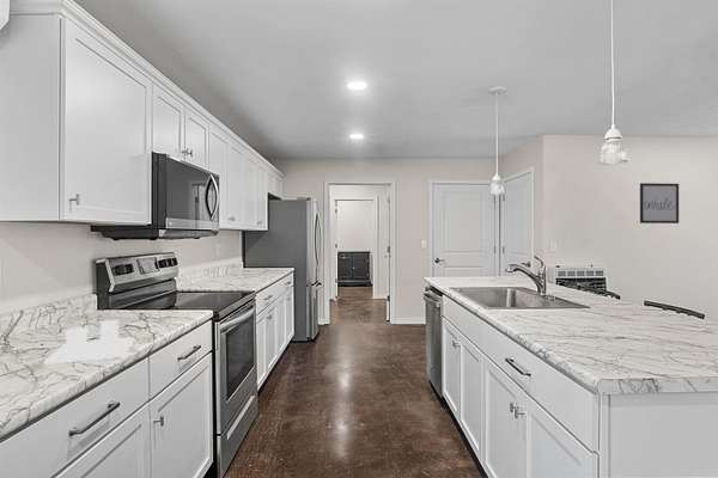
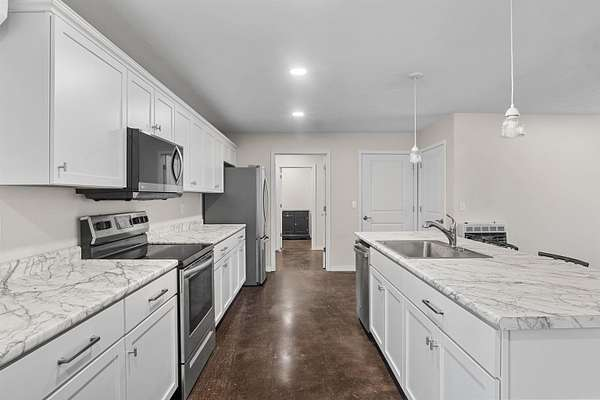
- salt and pepper shaker set [44,319,135,366]
- wall art [639,182,680,225]
